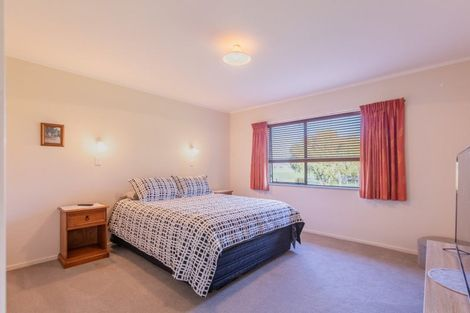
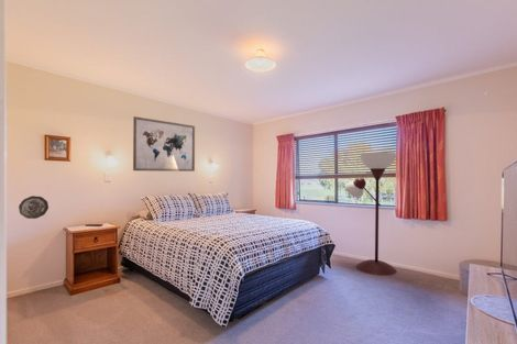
+ floor lamp [344,152,398,277]
+ wall art [132,115,196,173]
+ decorative plate [18,195,50,220]
